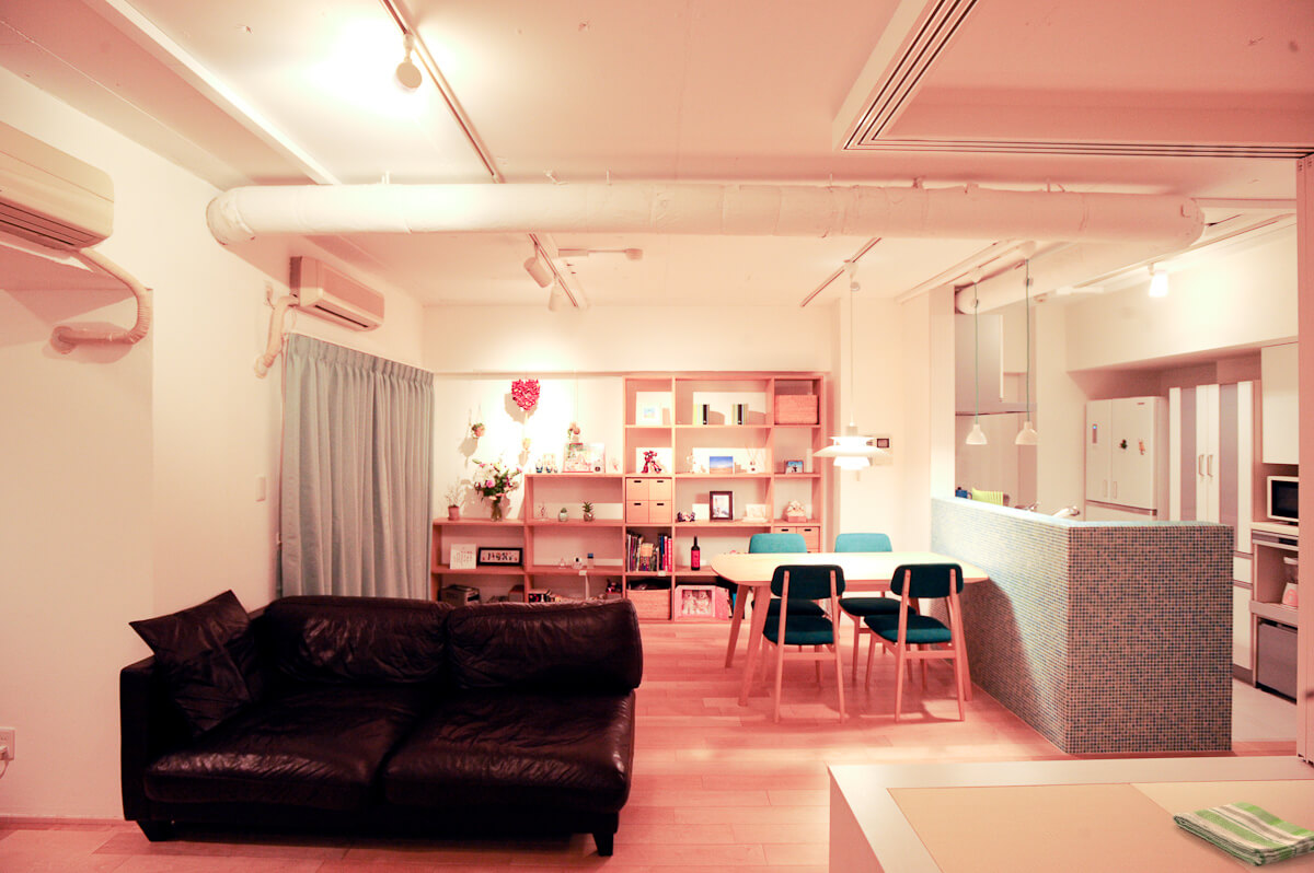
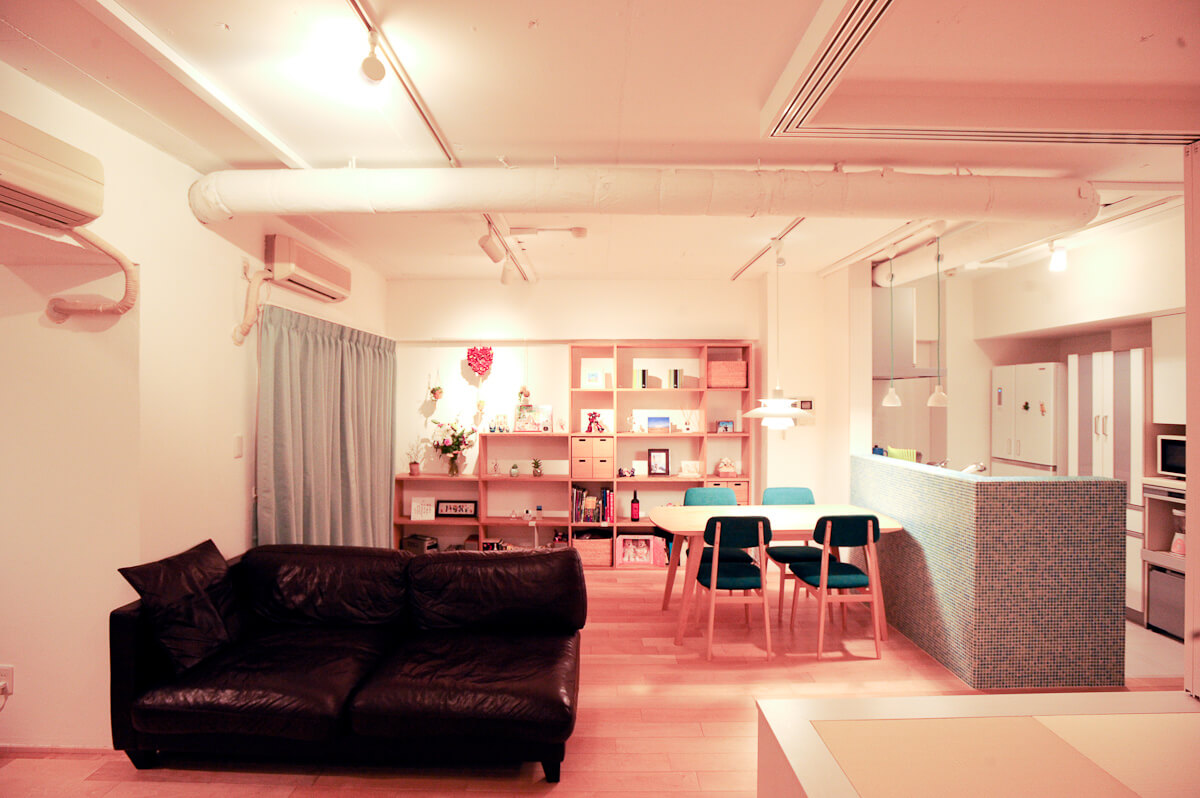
- dish towel [1172,801,1314,868]
